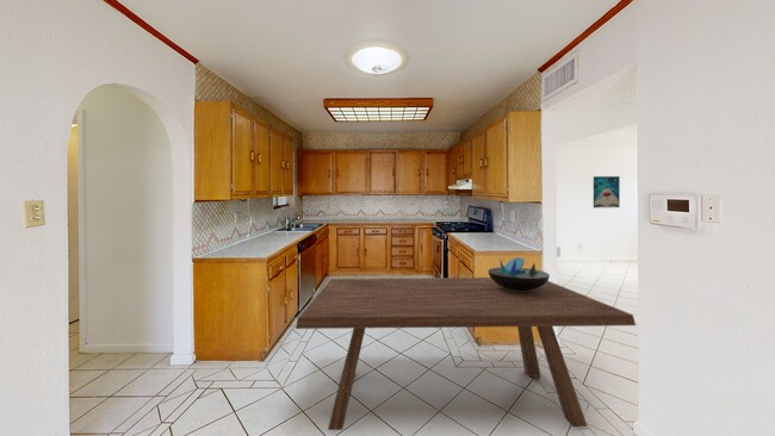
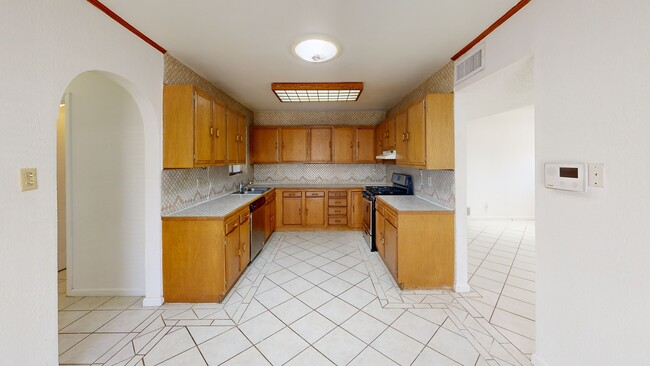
- wall art [593,175,621,208]
- decorative bowl [486,256,551,291]
- dining table [294,276,637,431]
